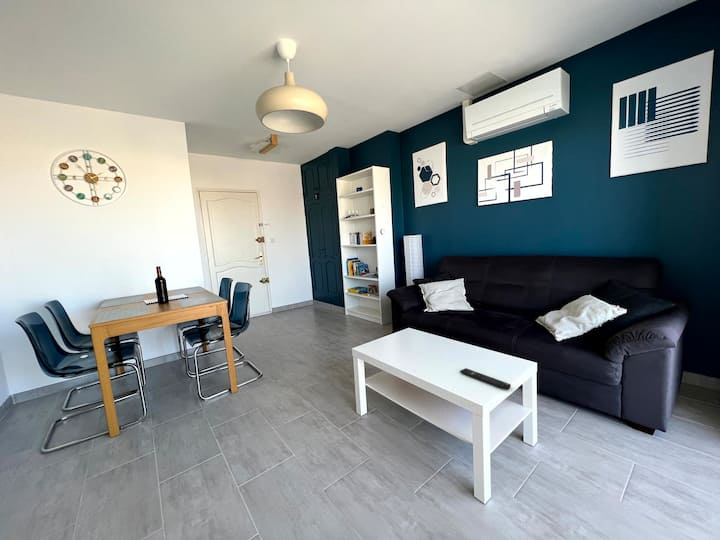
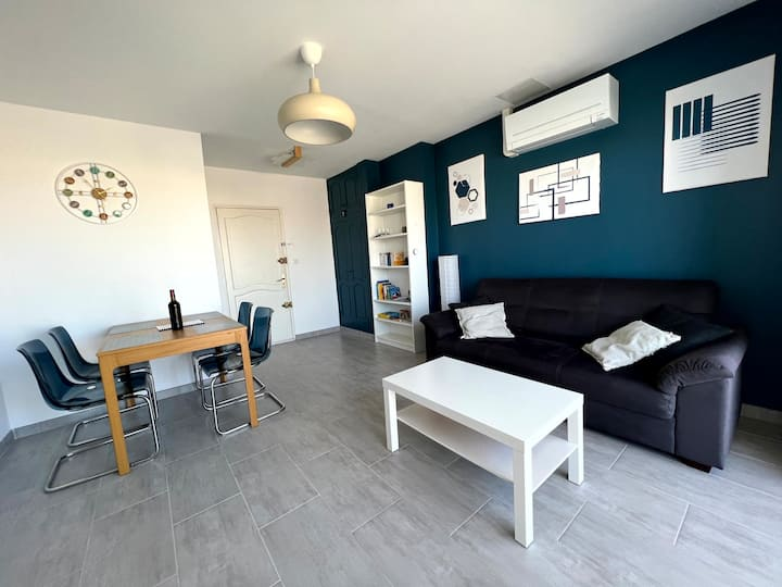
- remote control [459,367,512,391]
